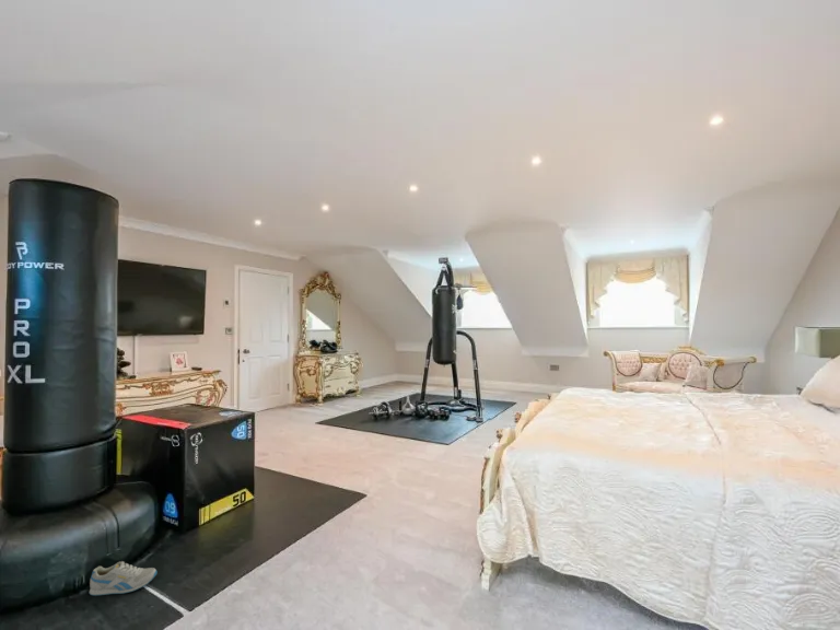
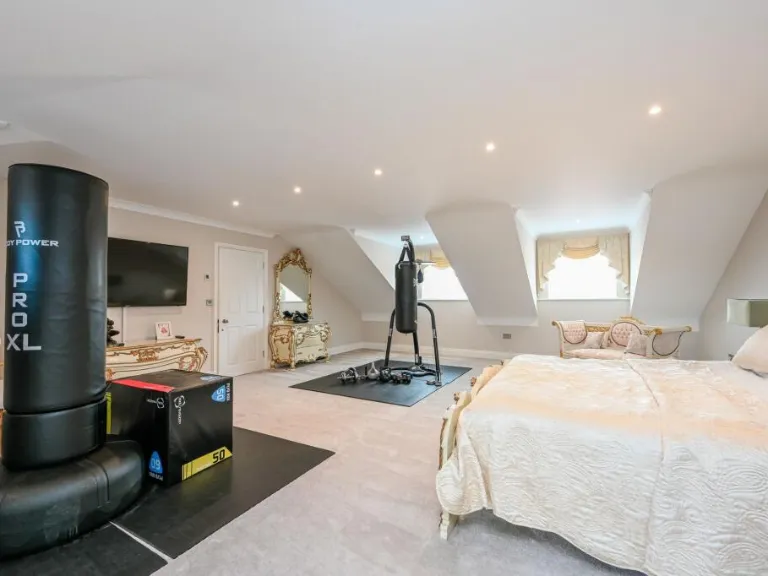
- sneaker [89,560,158,597]
